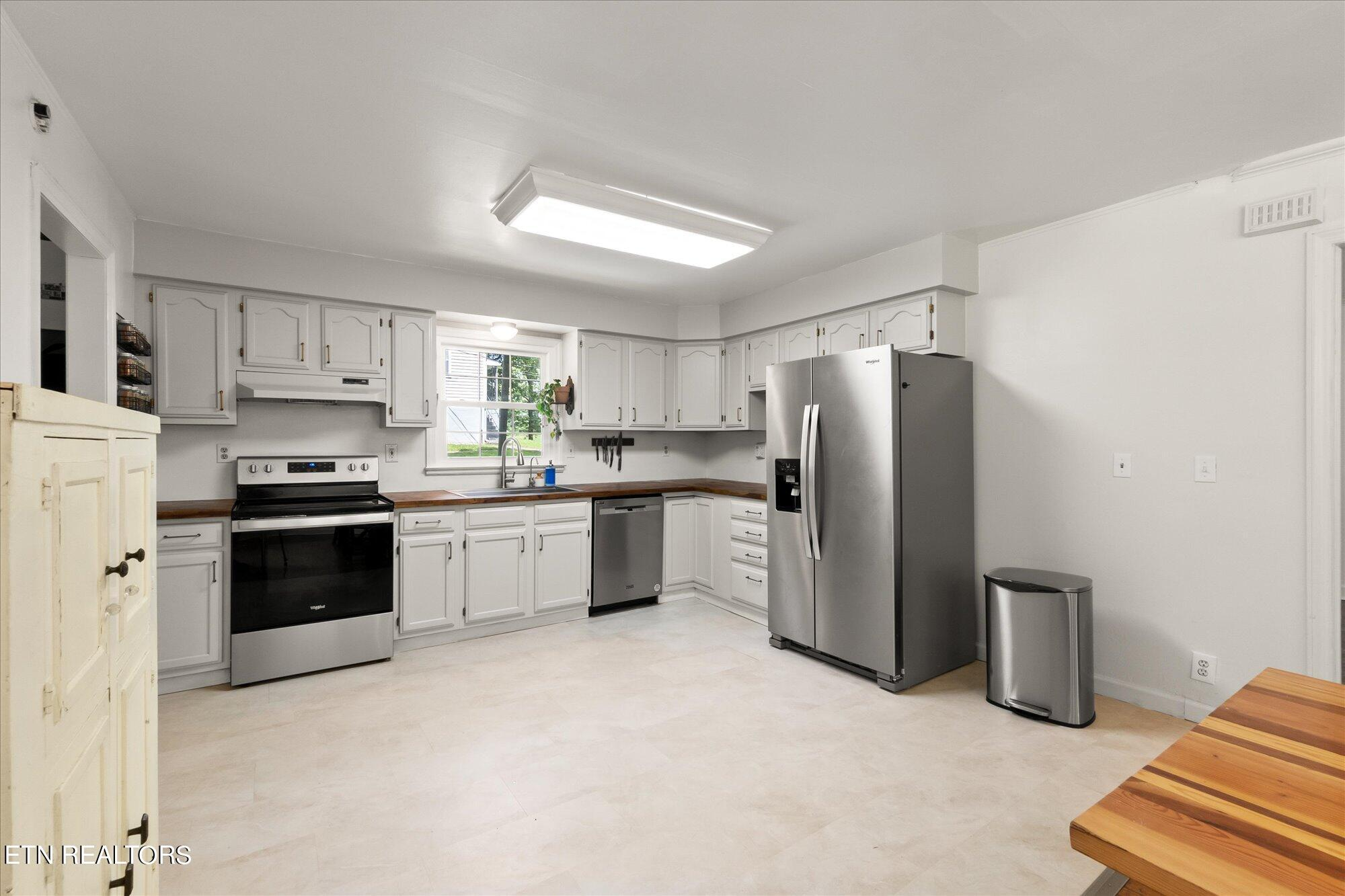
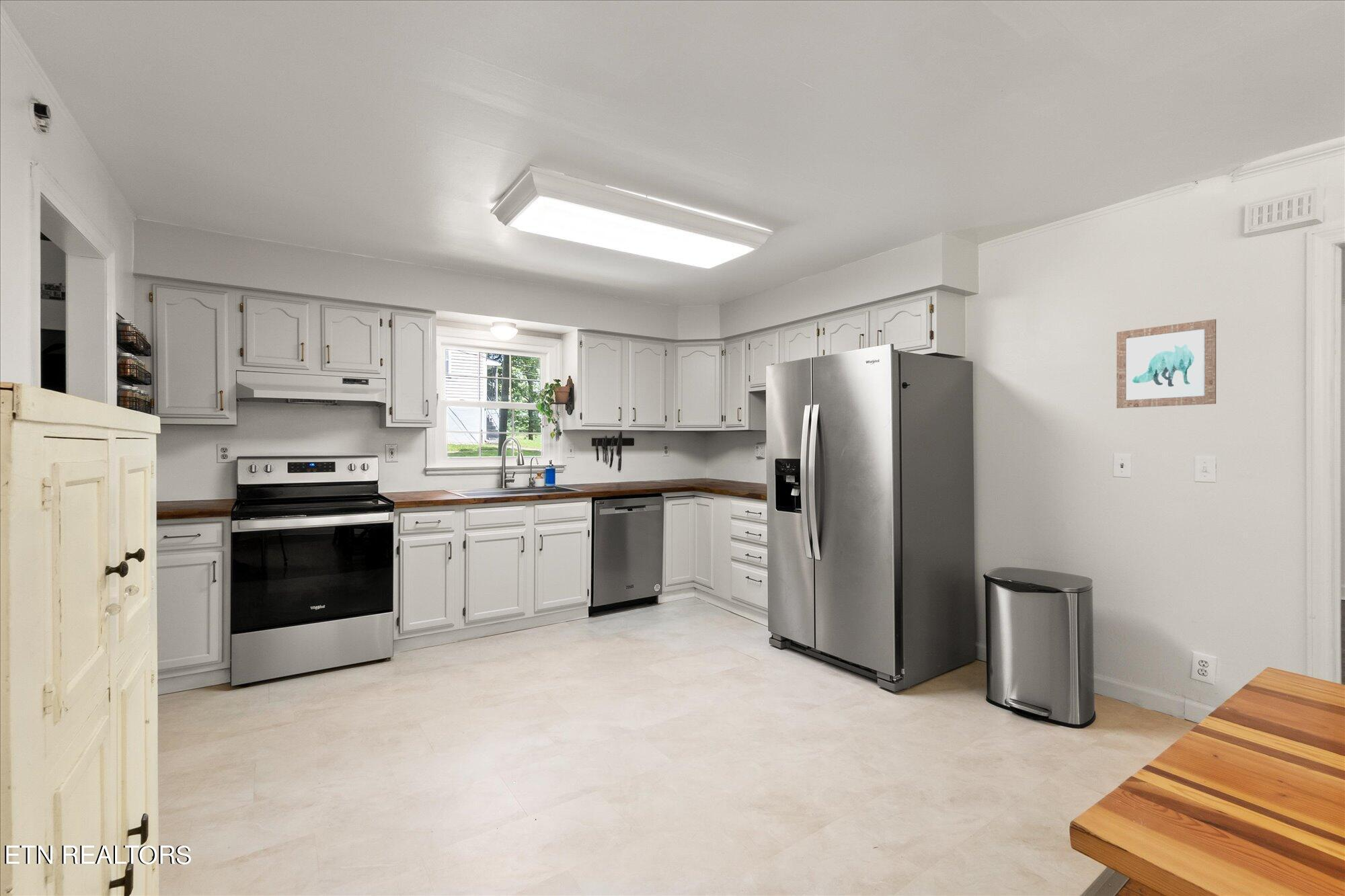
+ wall art [1116,319,1217,409]
